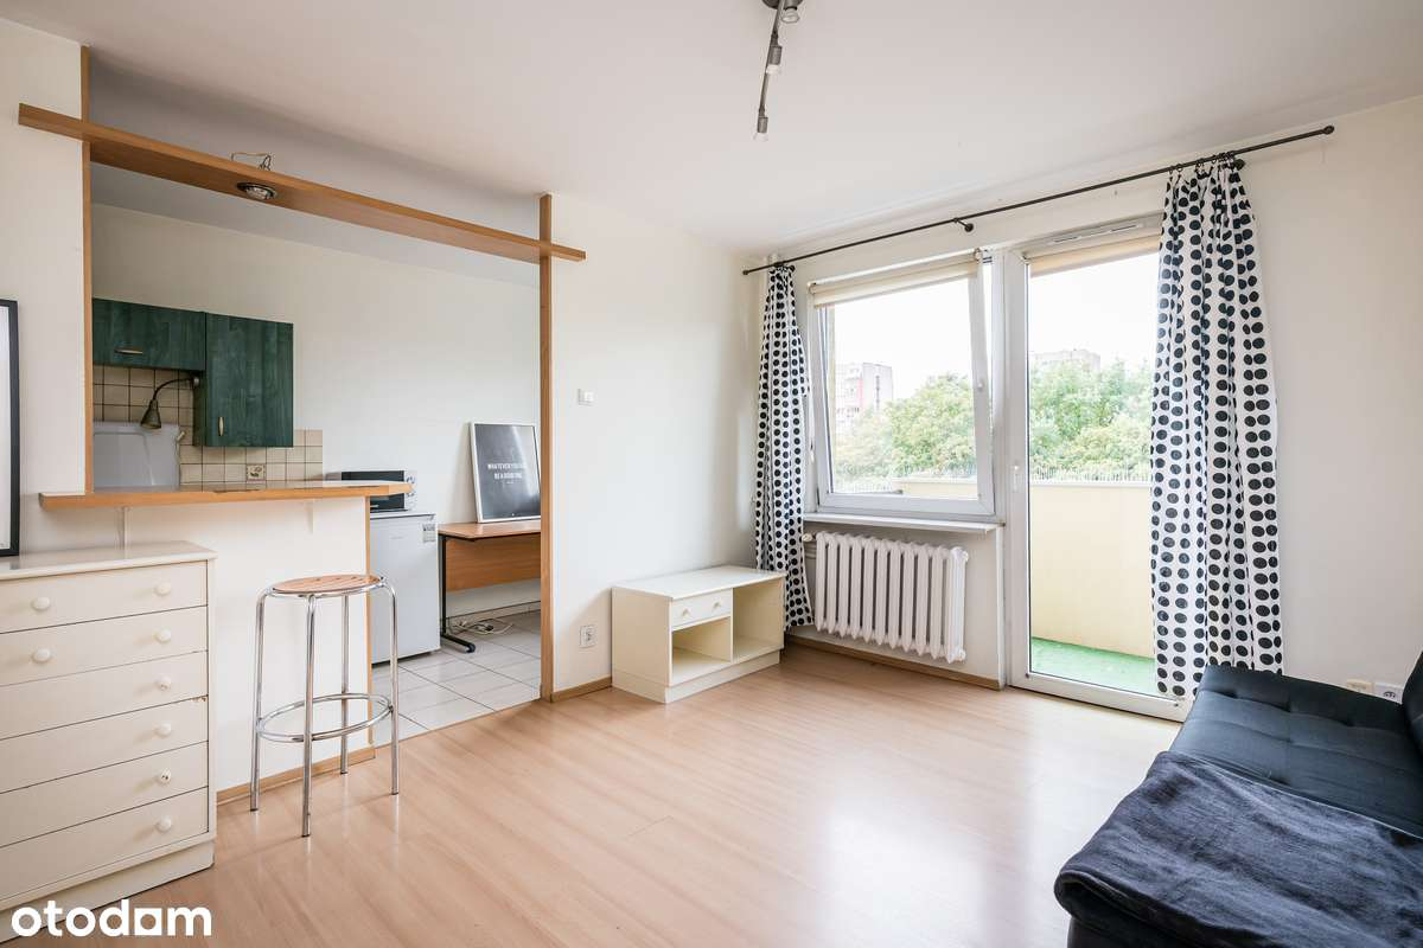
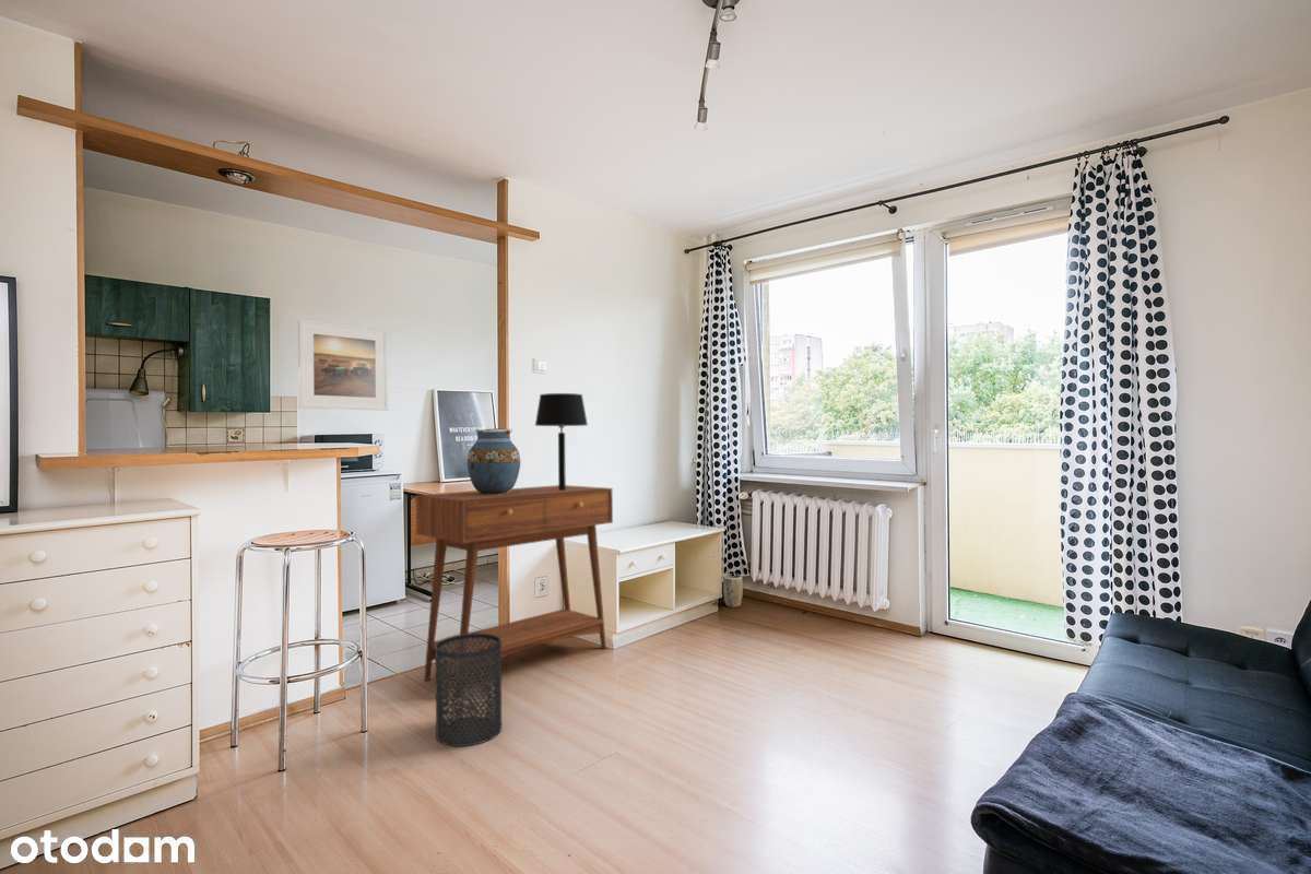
+ table lamp [534,392,589,491]
+ trash can [435,633,503,748]
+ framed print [297,318,389,412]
+ vase [466,427,521,494]
+ console table [415,484,614,695]
+ plant pot [722,574,744,609]
